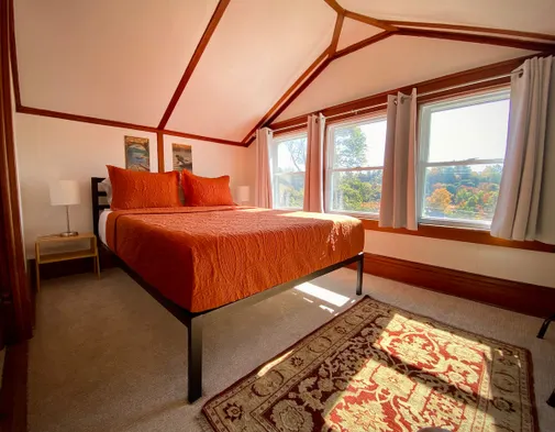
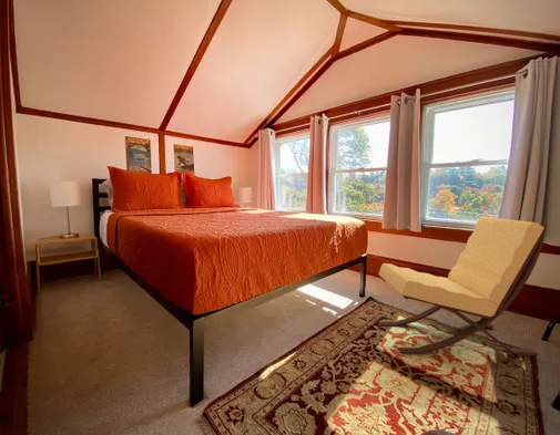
+ lounge chair [377,216,548,356]
